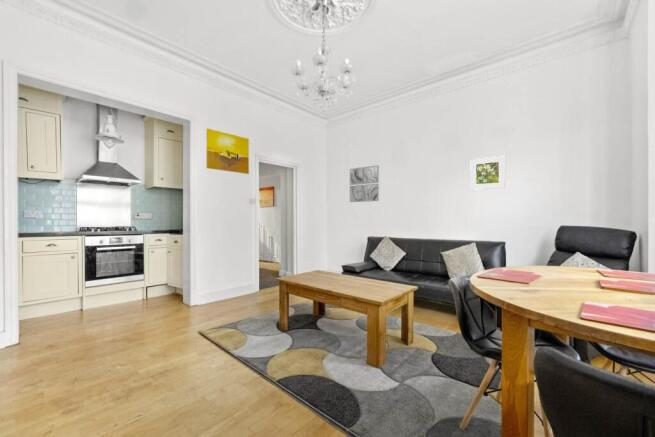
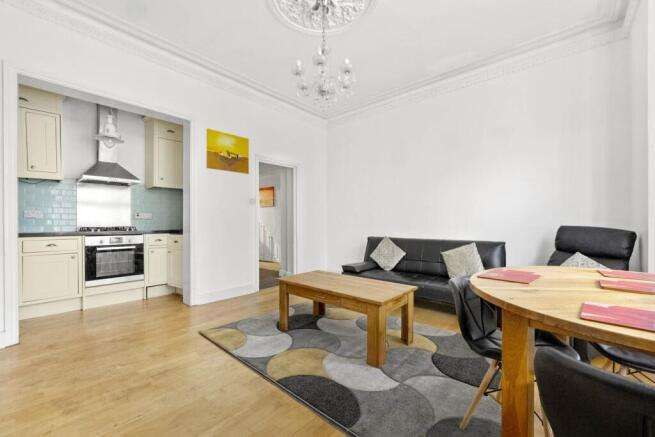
- wall art [349,164,380,203]
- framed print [469,155,506,191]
